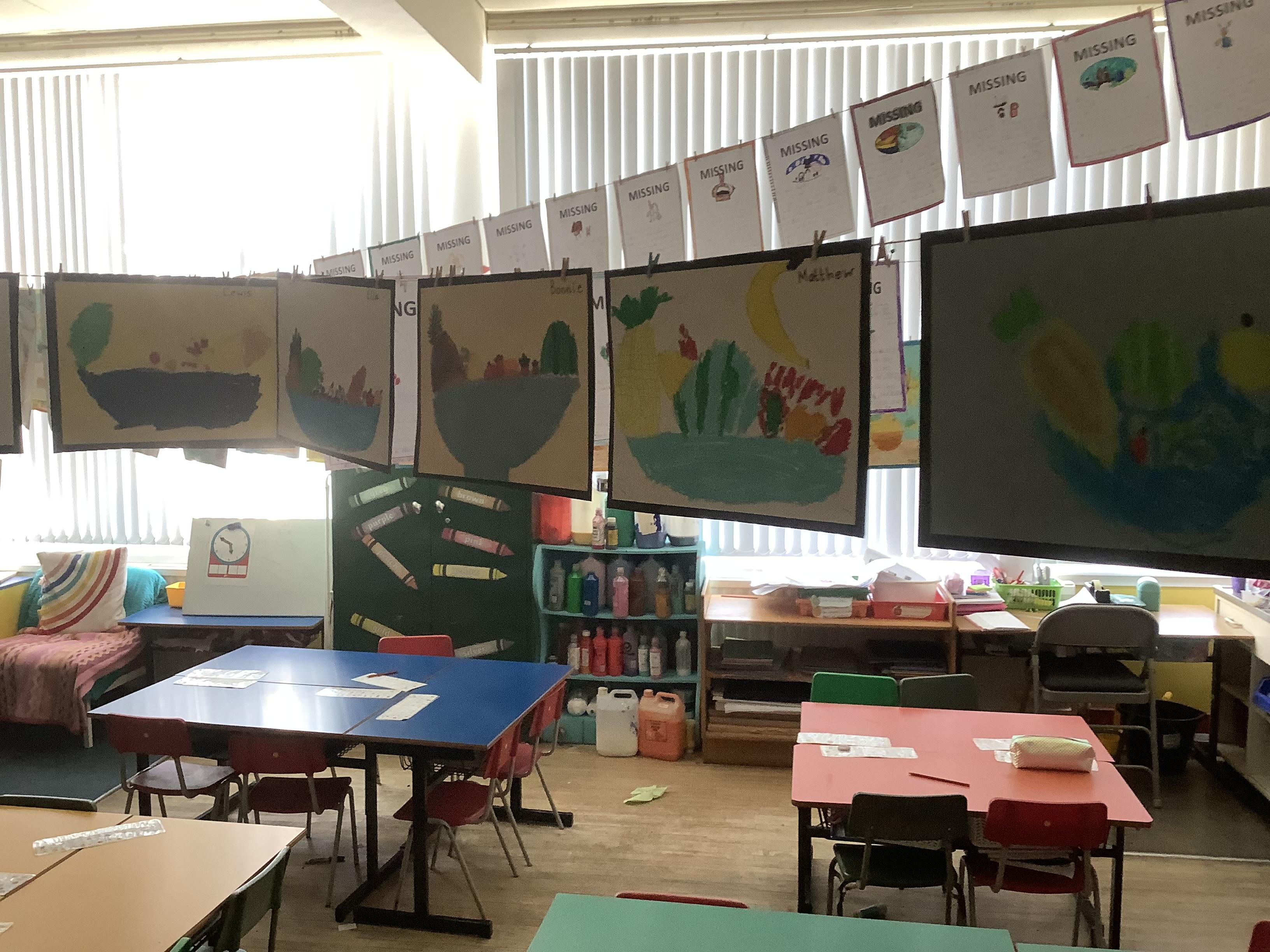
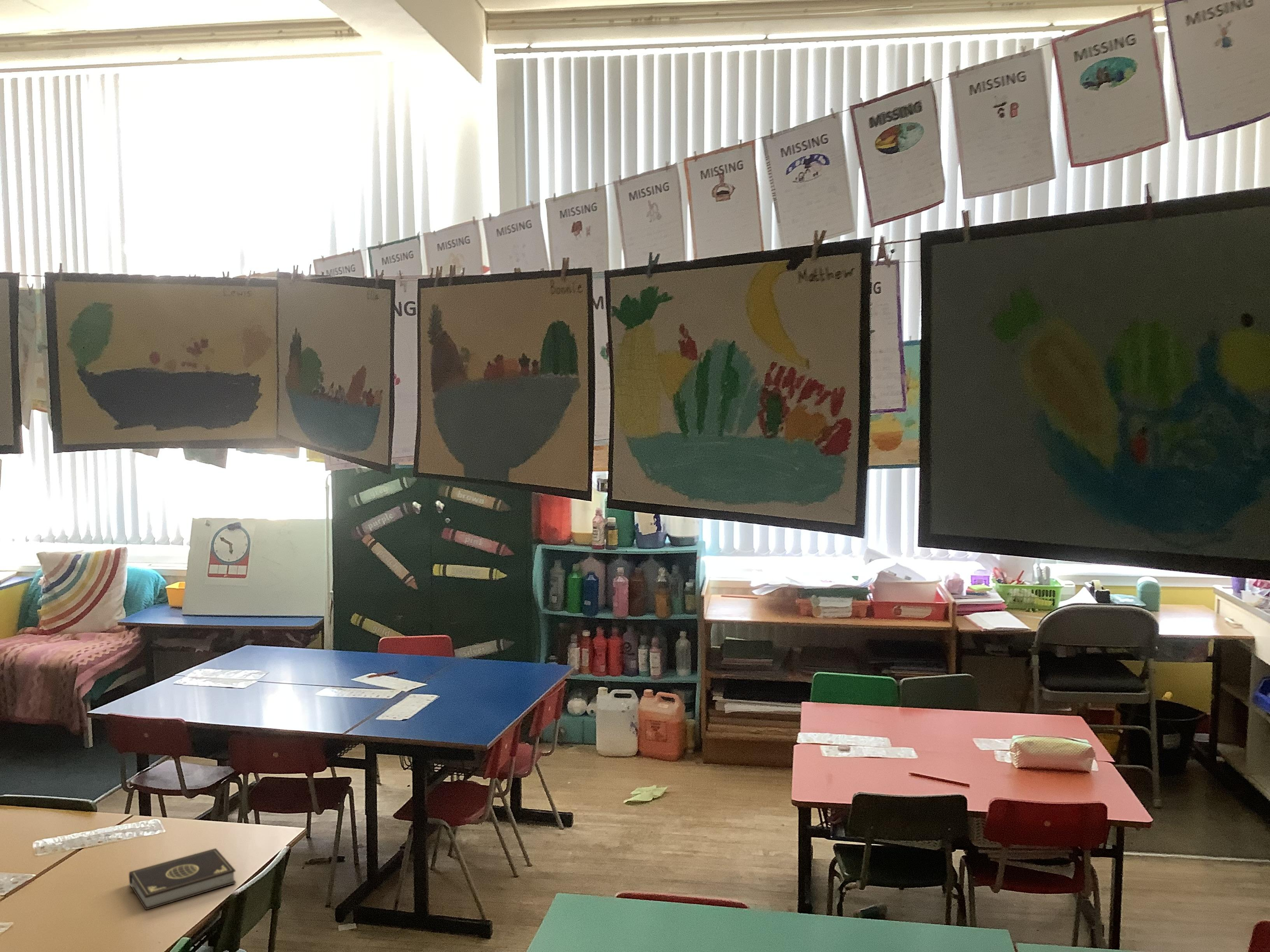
+ book [128,848,236,910]
